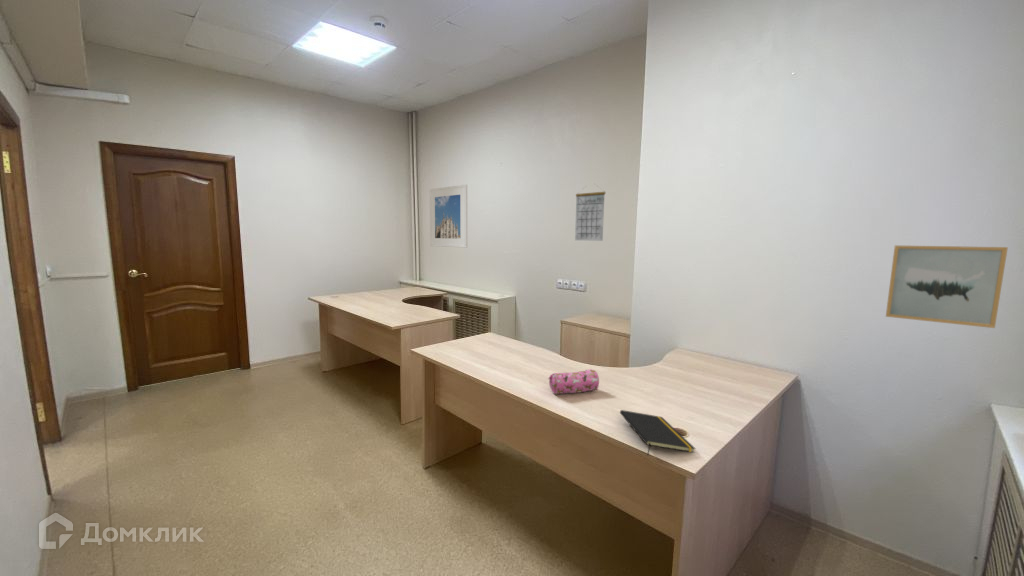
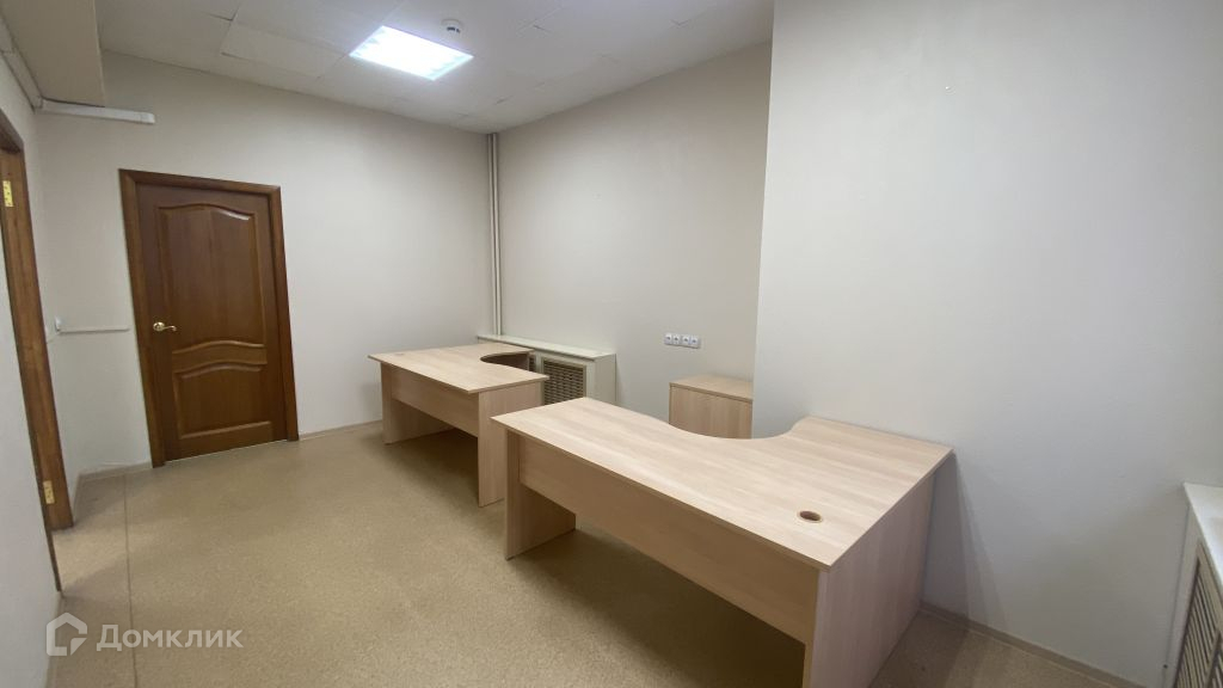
- calendar [574,184,606,242]
- pencil case [548,368,600,395]
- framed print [429,184,468,249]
- notepad [619,409,696,457]
- wall art [885,244,1009,329]
